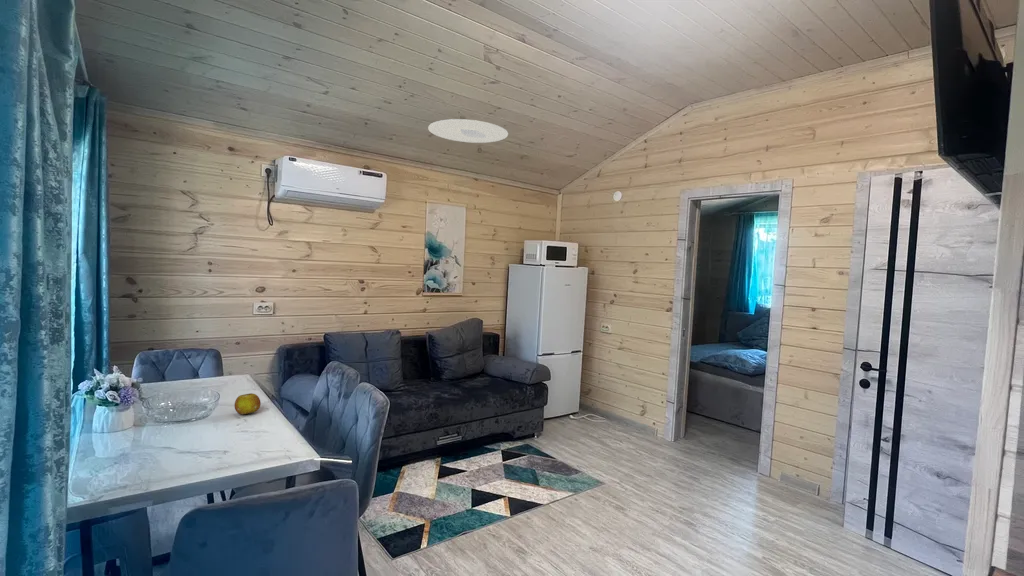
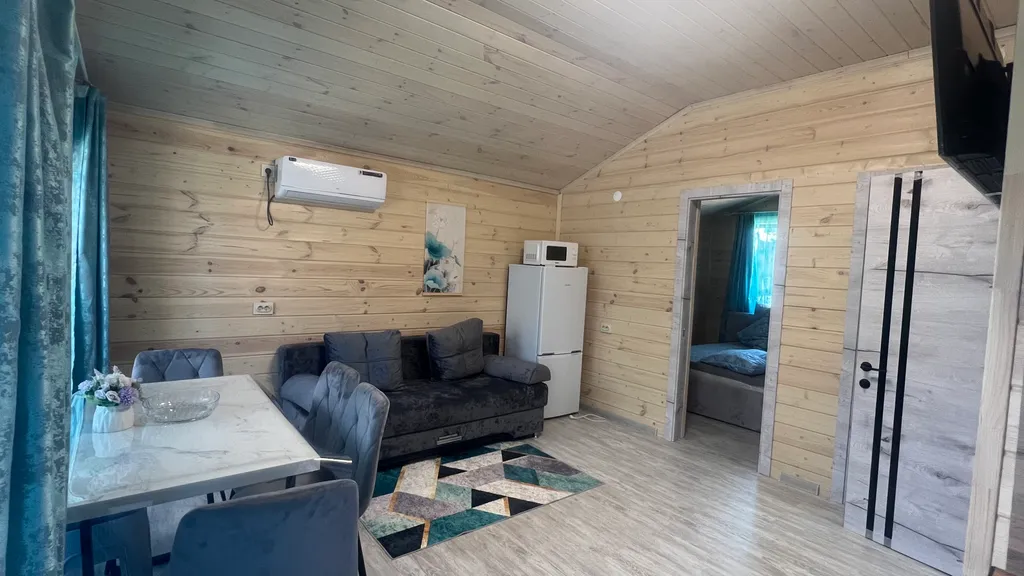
- fruit [234,392,262,415]
- ceiling light [427,118,509,144]
